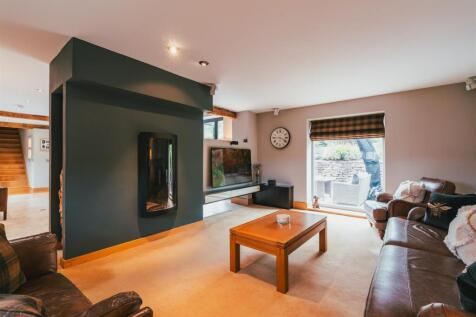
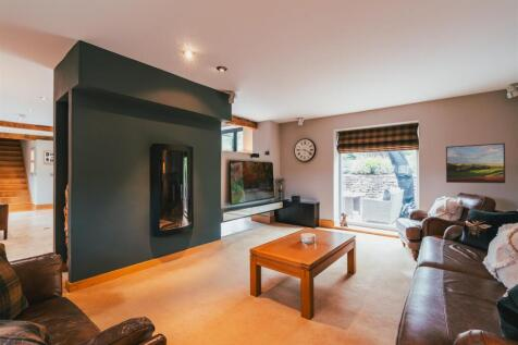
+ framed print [445,143,506,184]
